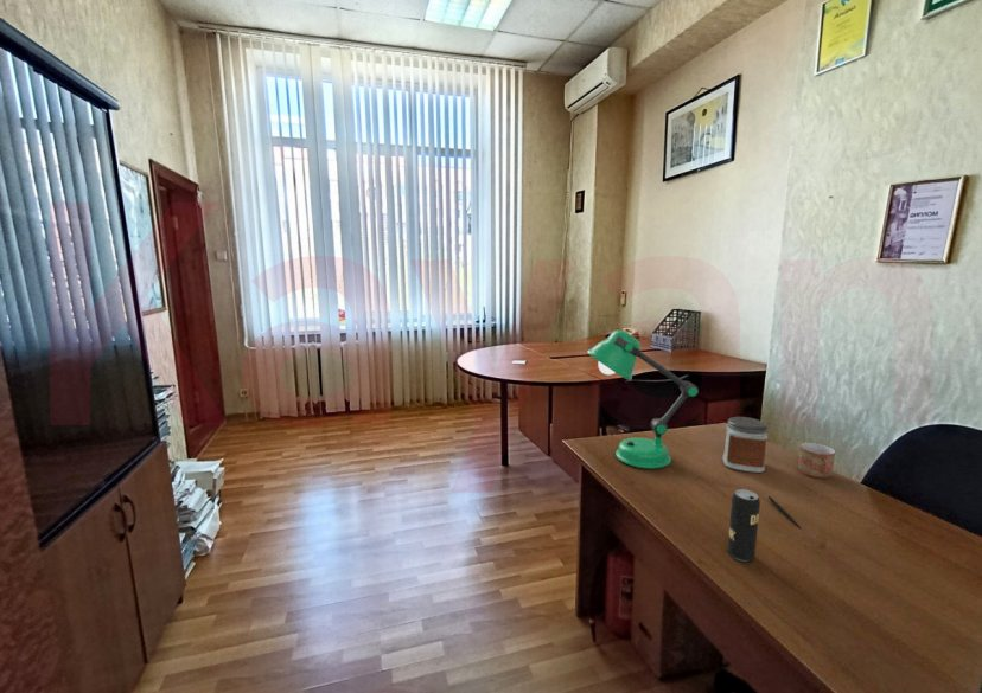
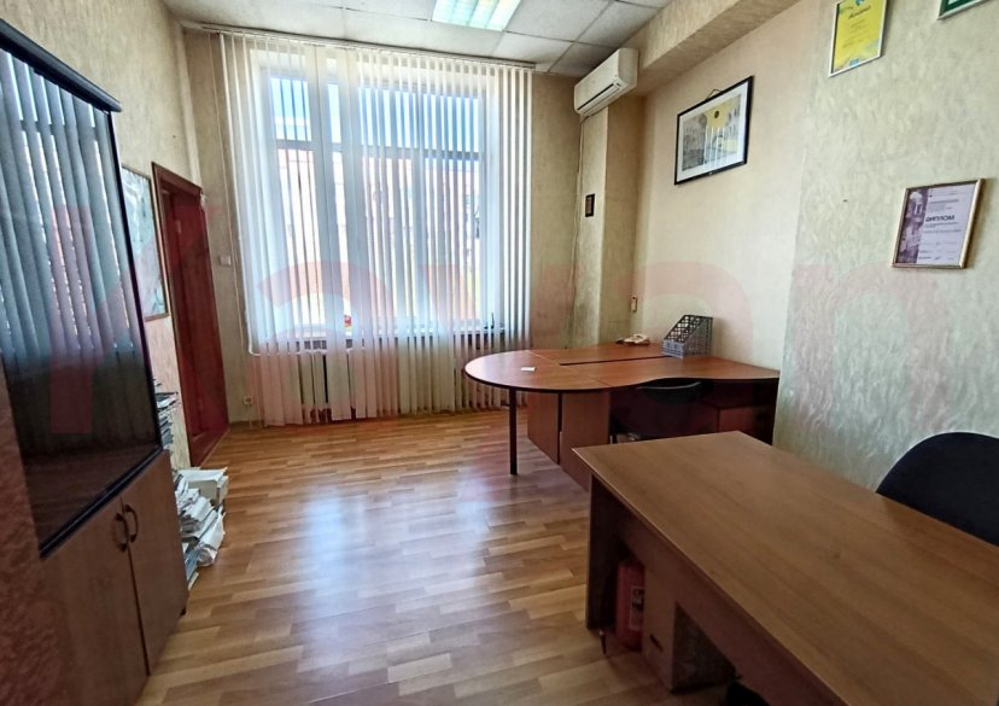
- mug [797,442,837,479]
- beverage can [727,488,761,563]
- pen [767,495,802,530]
- desk lamp [586,329,700,470]
- jar [721,416,769,474]
